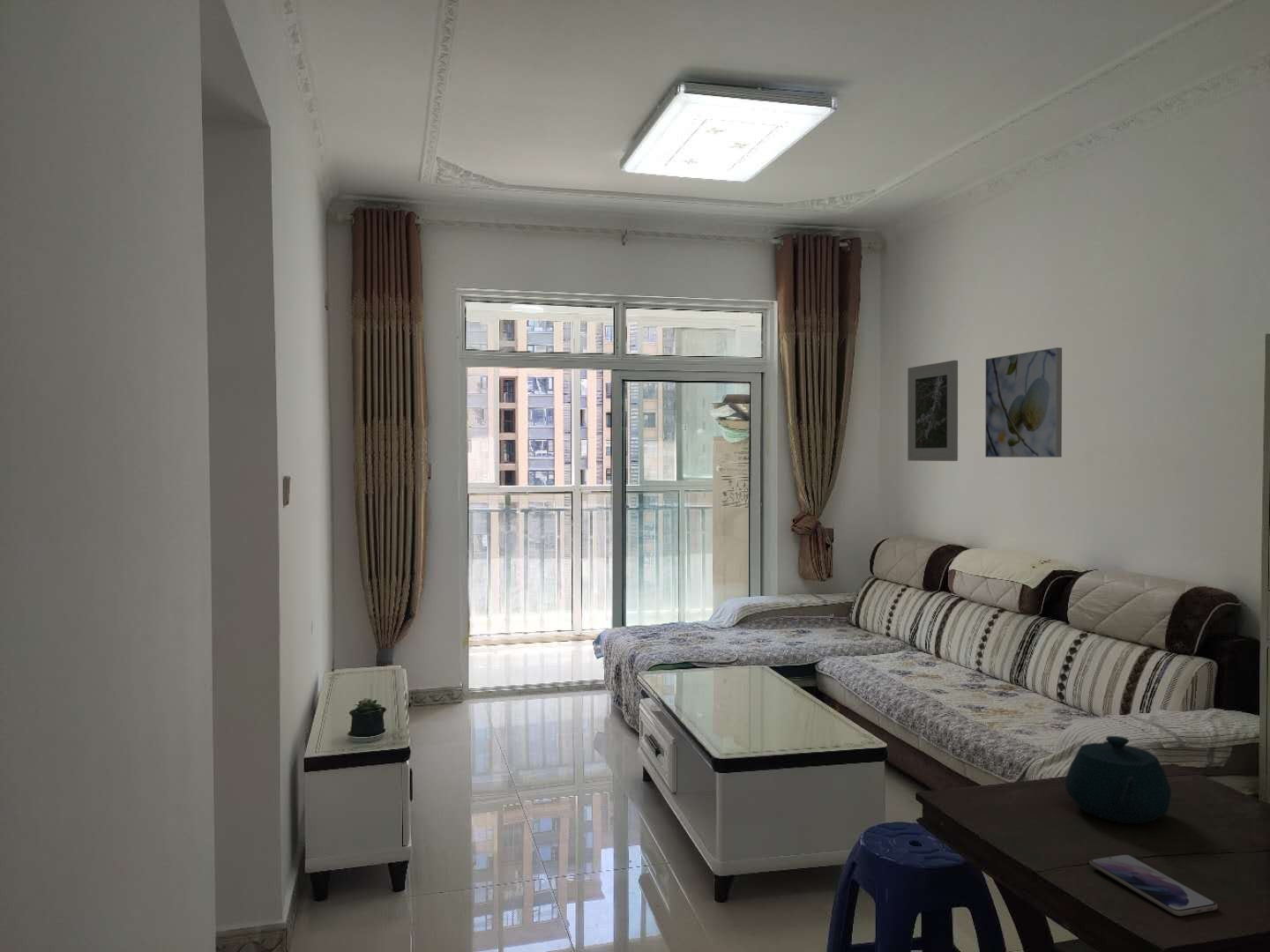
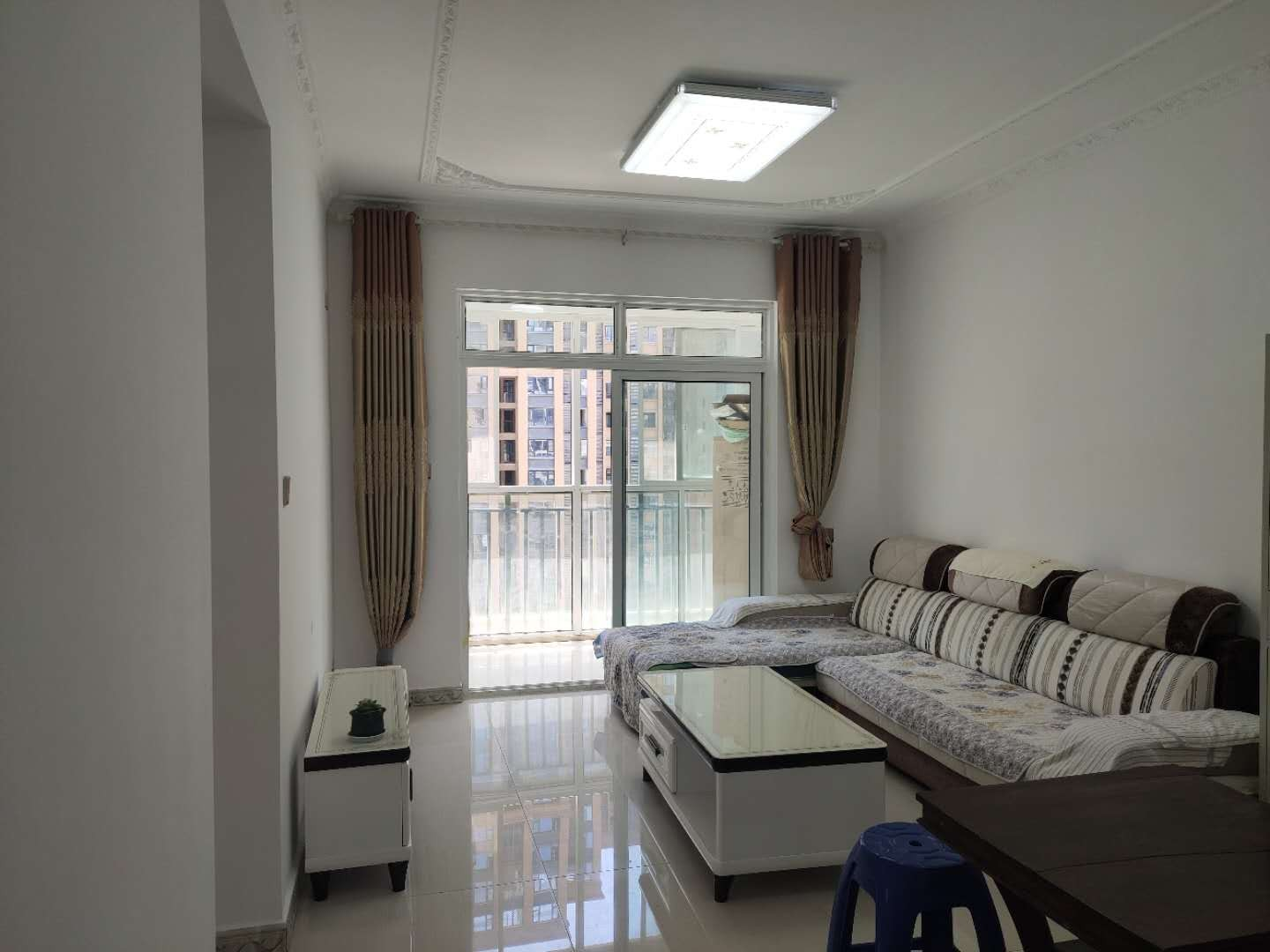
- teapot [1065,735,1172,824]
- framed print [907,360,959,462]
- smartphone [1088,854,1219,917]
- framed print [984,346,1063,458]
